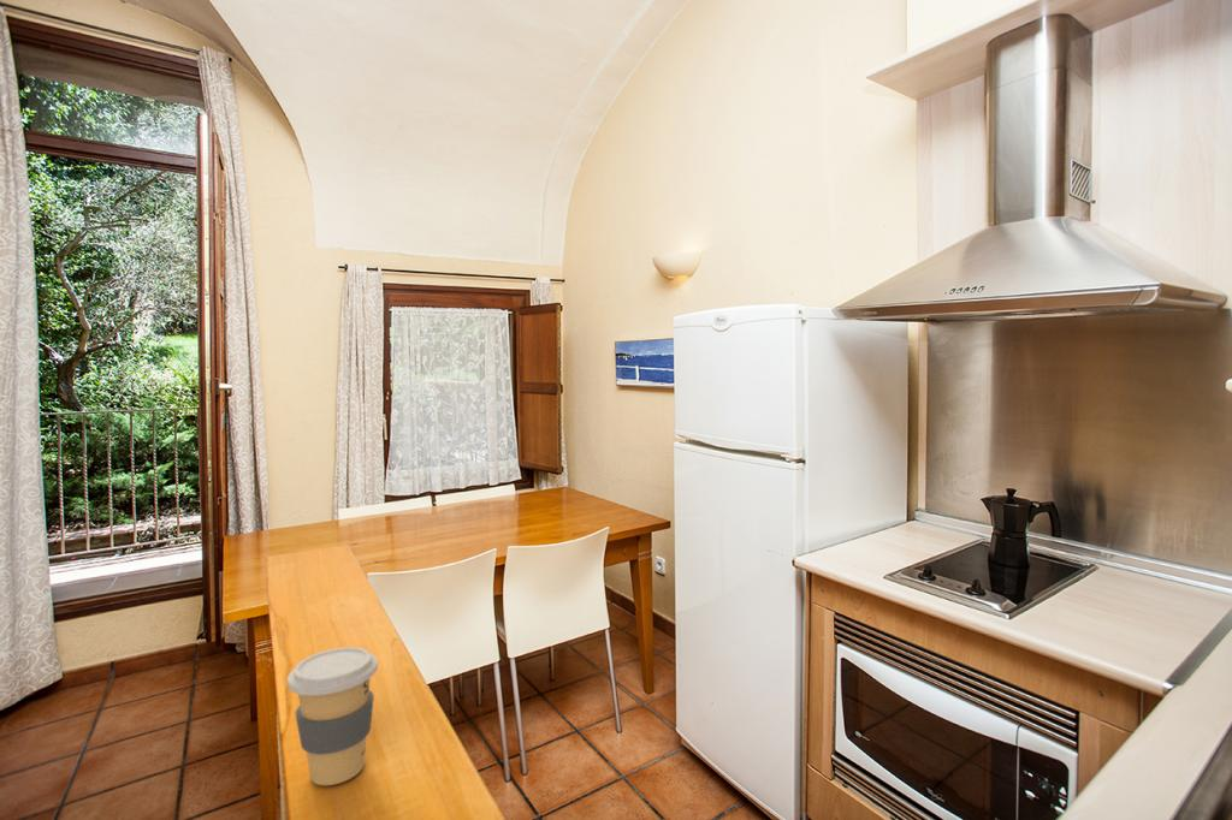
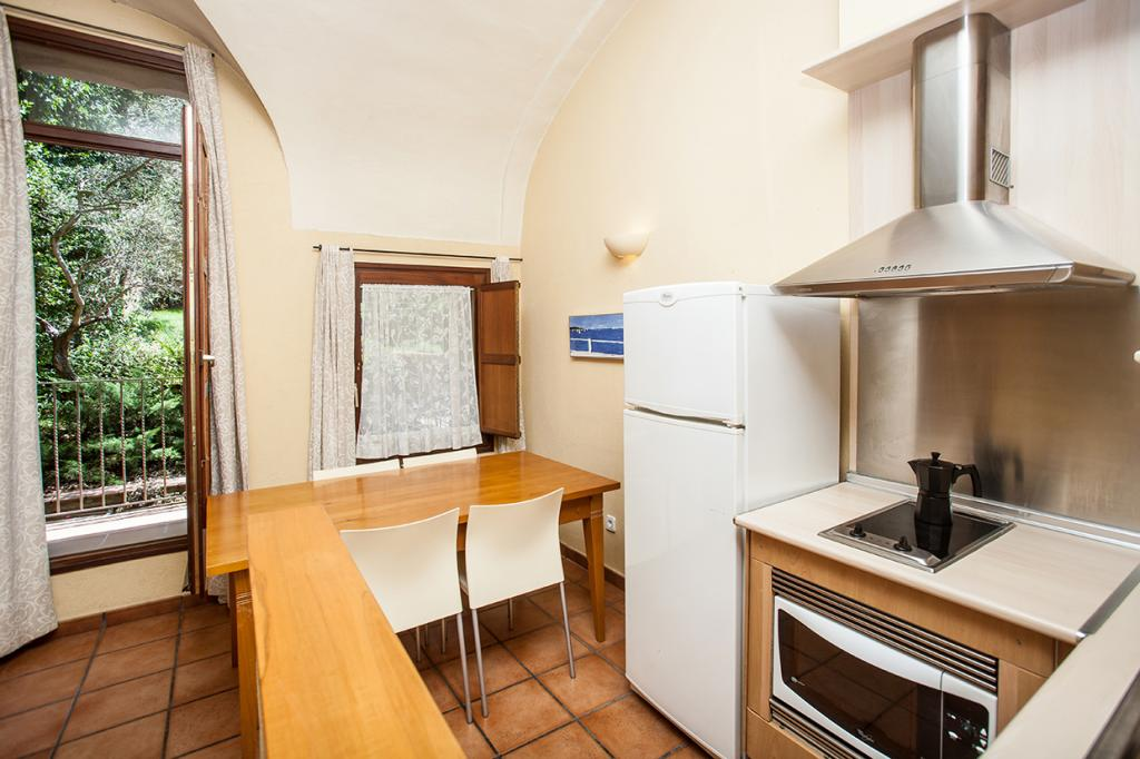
- coffee cup [286,646,379,786]
